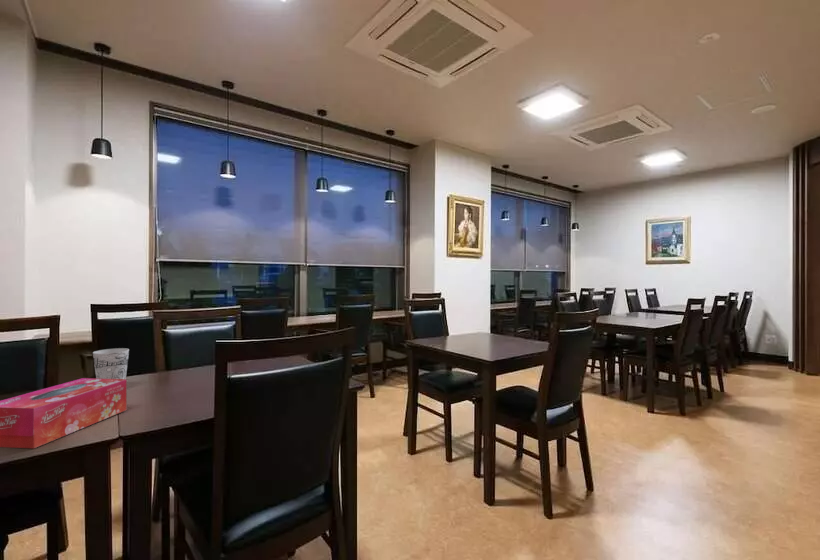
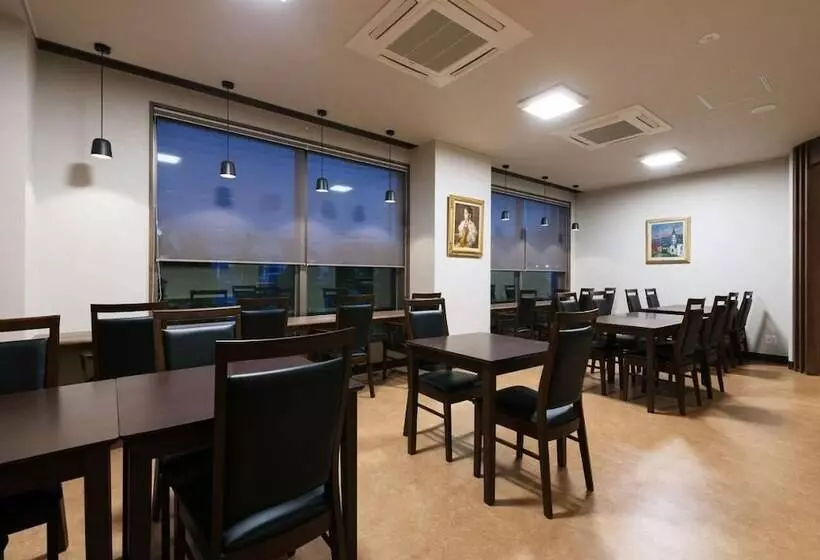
- tissue box [0,377,127,449]
- cup [92,347,130,379]
